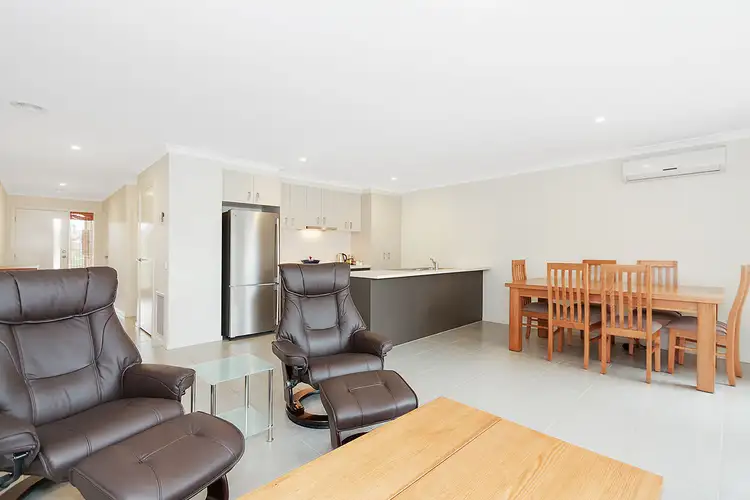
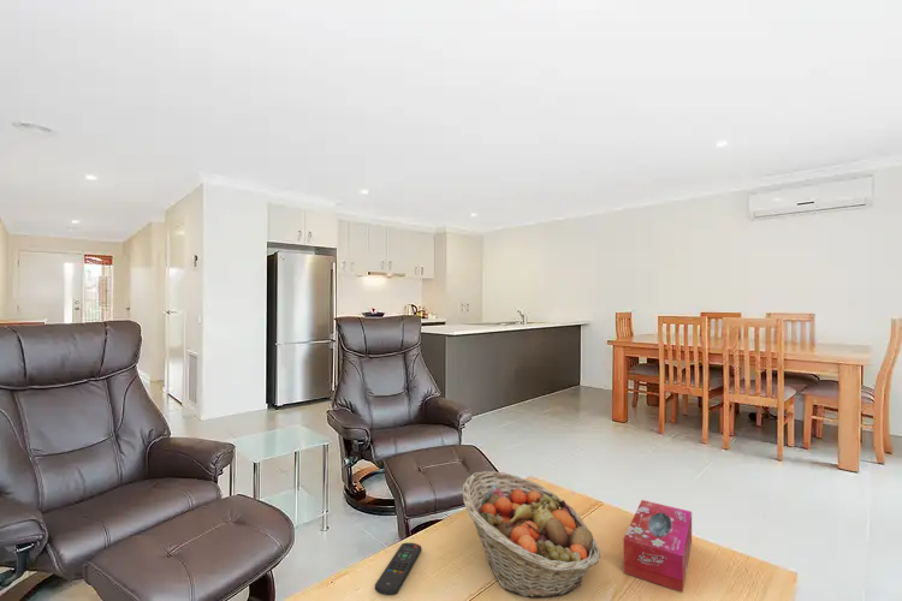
+ tissue box [623,499,693,593]
+ remote control [374,542,422,596]
+ fruit basket [461,470,601,600]
